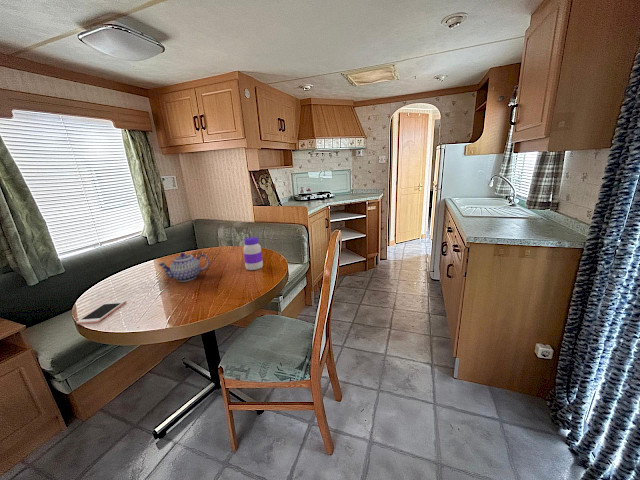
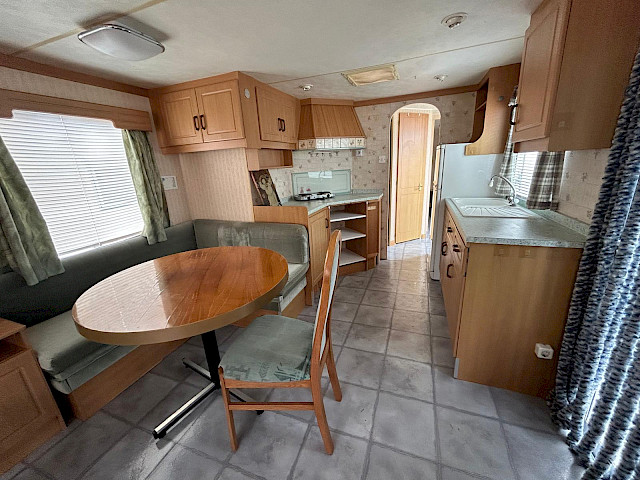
- teapot [157,252,210,283]
- cell phone [76,300,127,325]
- jar [242,236,264,271]
